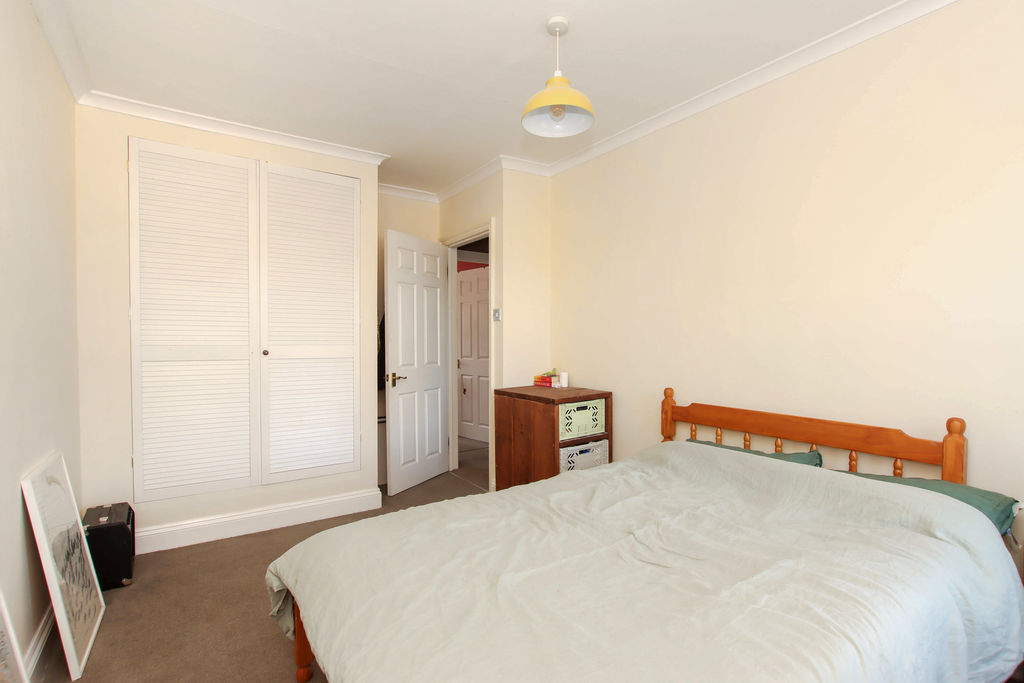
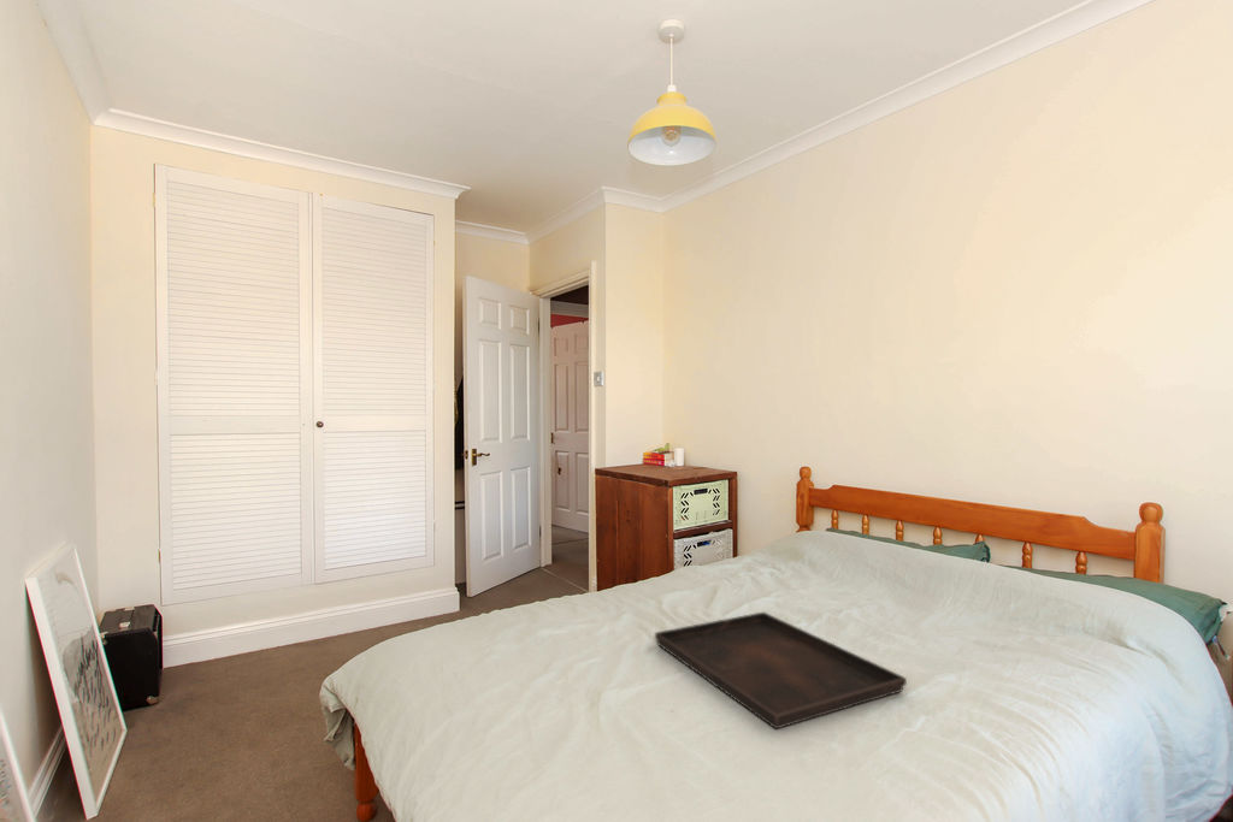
+ serving tray [654,611,908,731]
